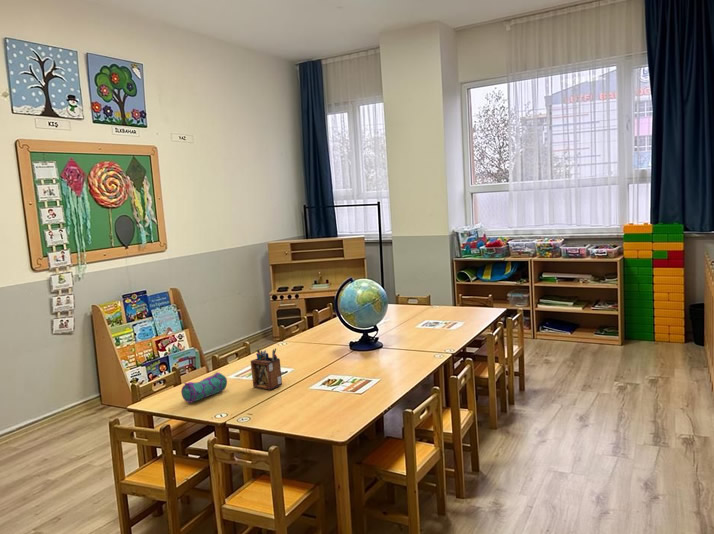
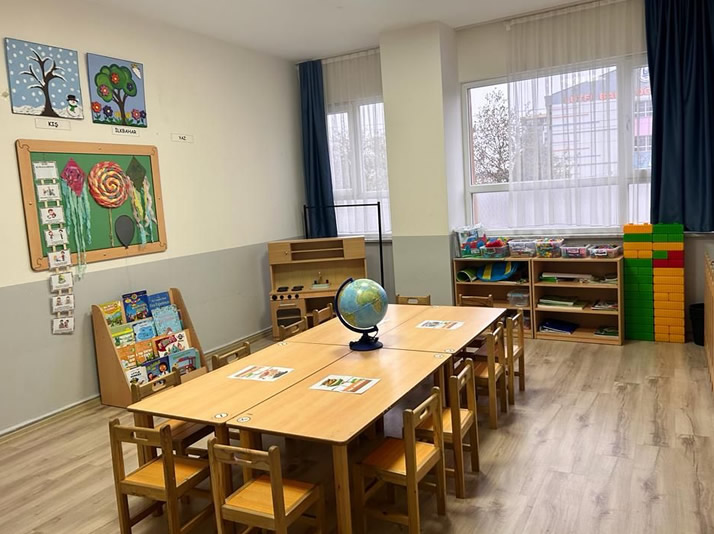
- pencil case [180,371,228,404]
- desk organizer [250,347,283,391]
